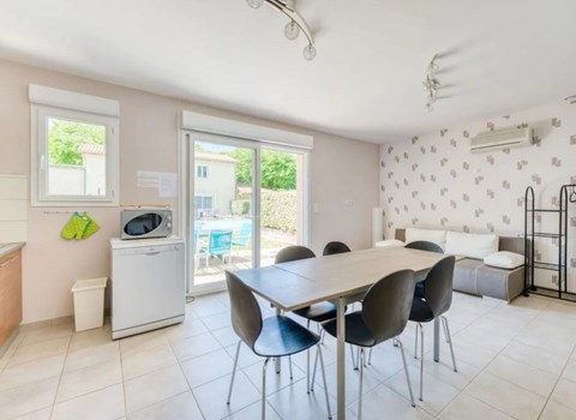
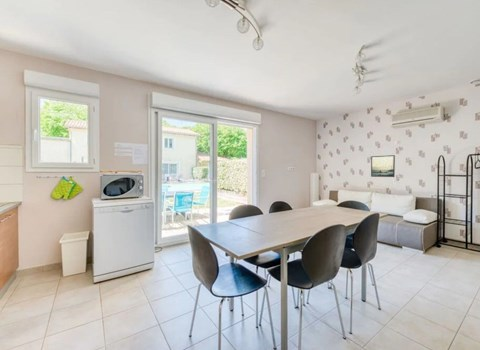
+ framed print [370,154,396,178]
